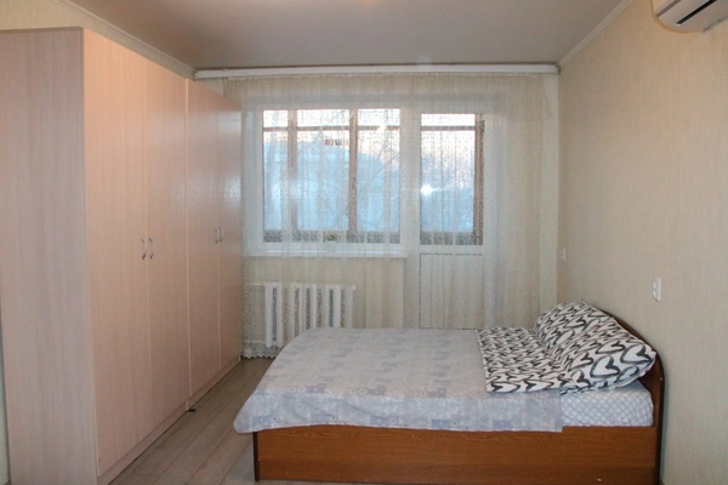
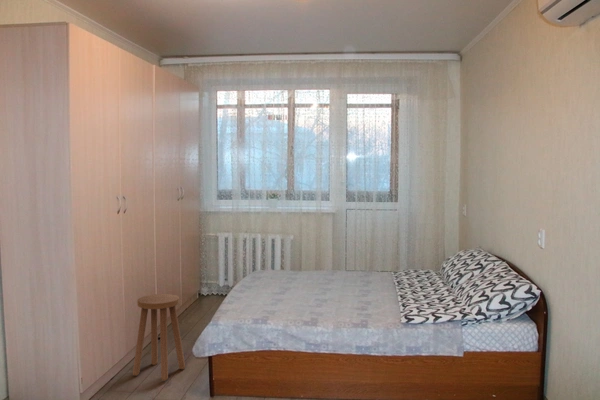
+ stool [132,293,186,382]
